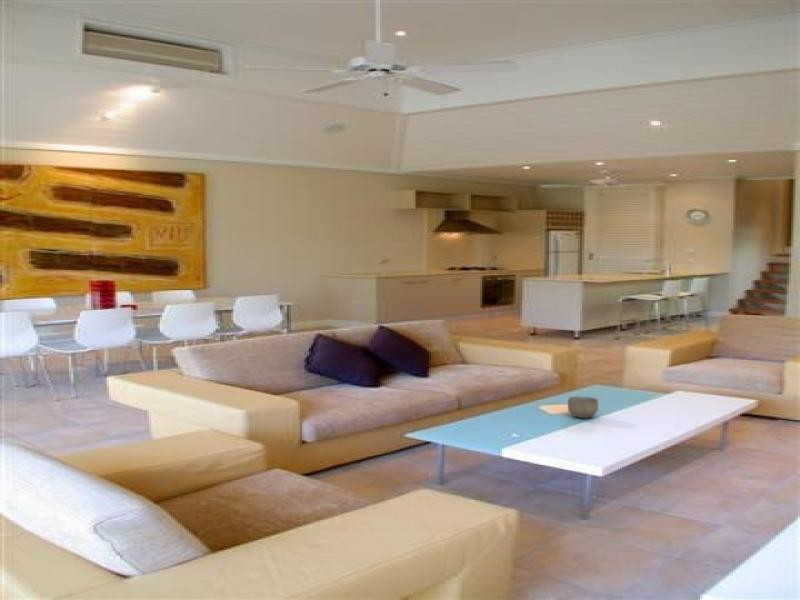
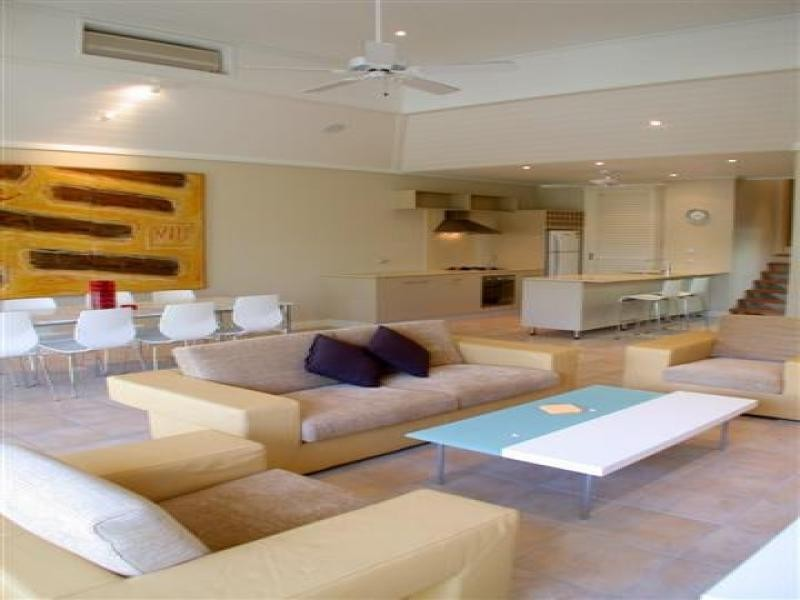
- bowl [567,396,599,419]
